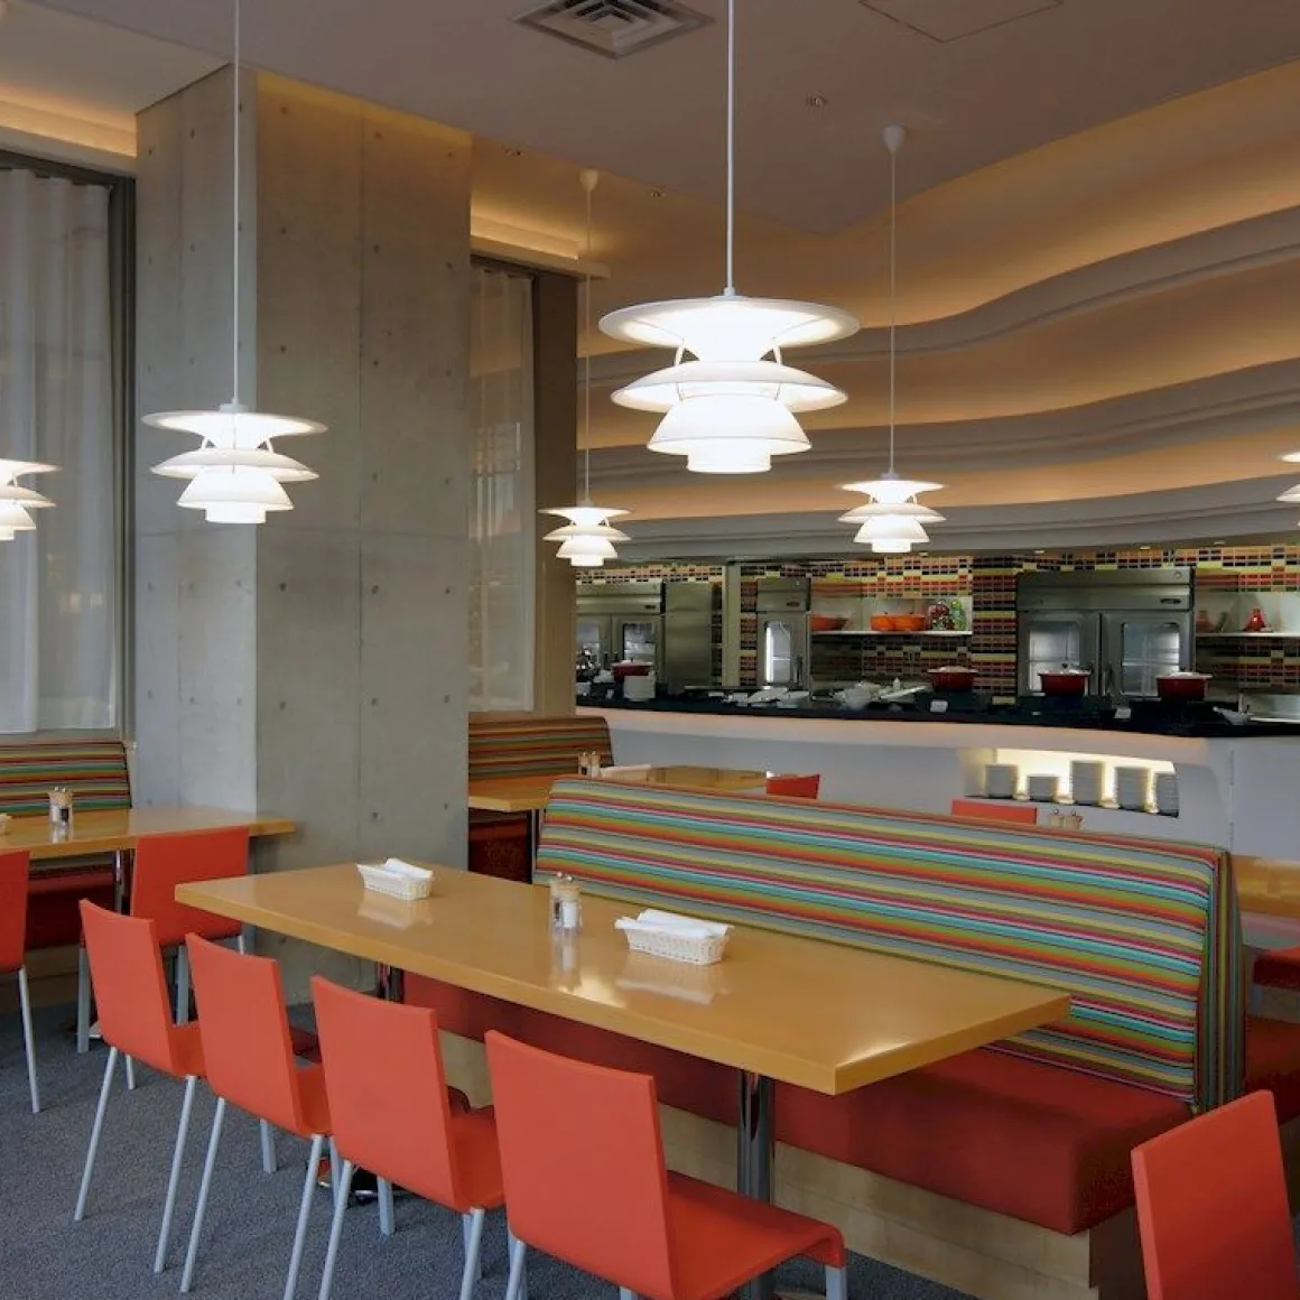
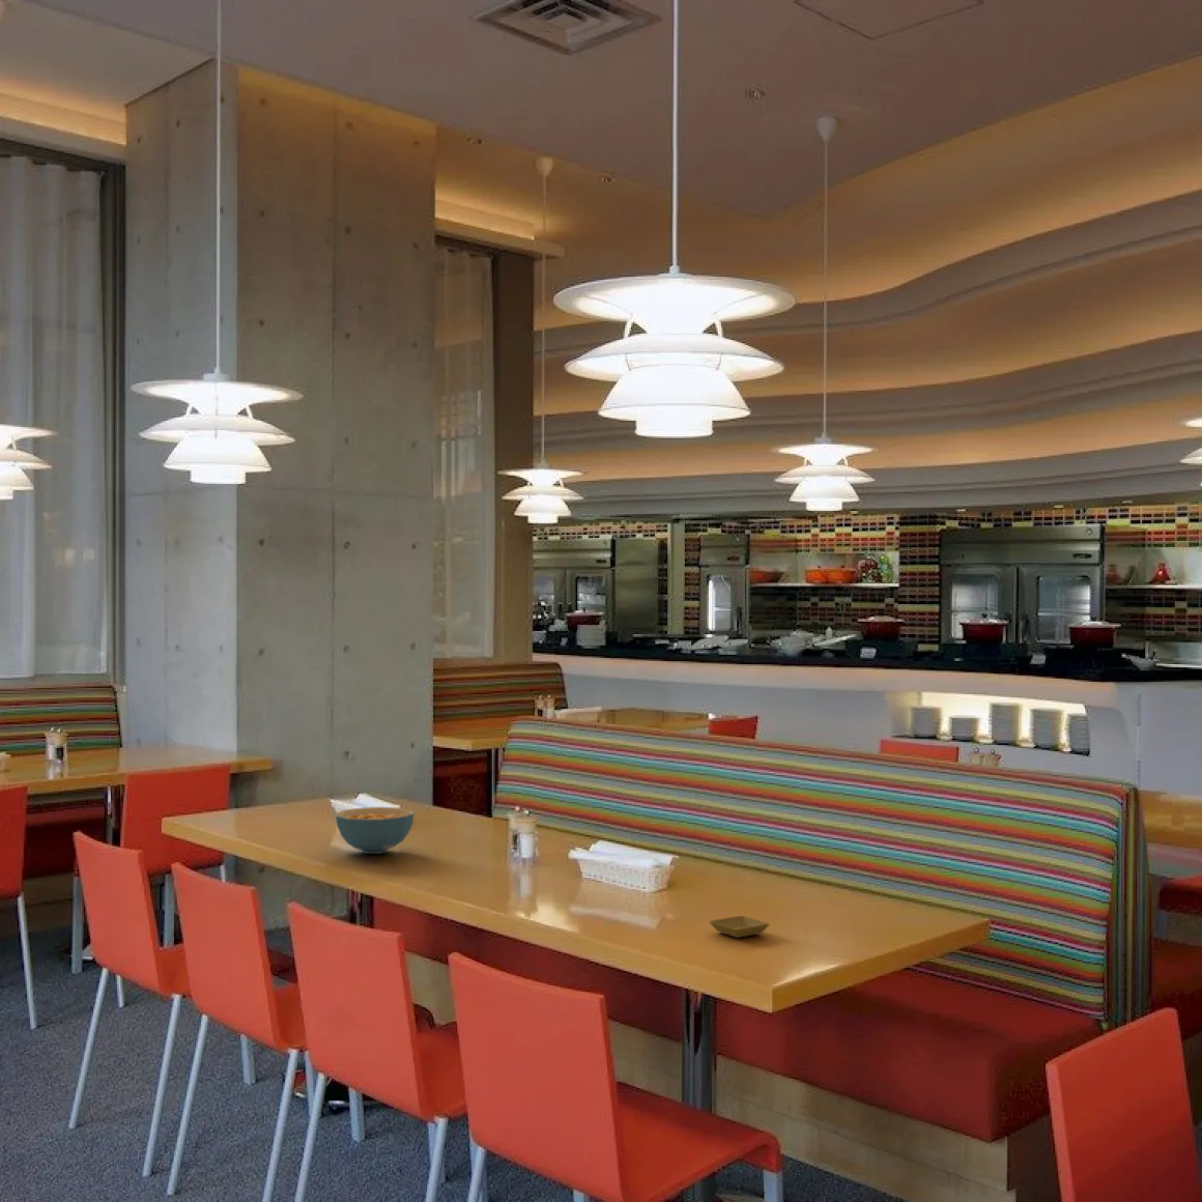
+ cereal bowl [335,806,415,855]
+ saucer [709,915,769,939]
